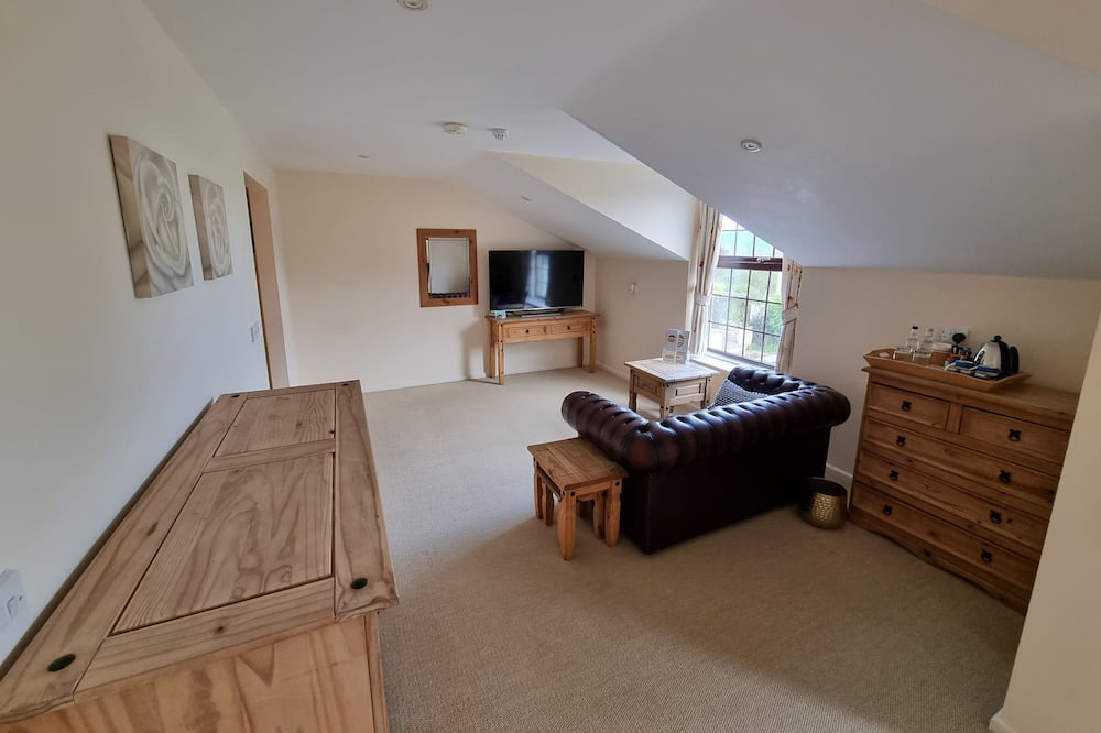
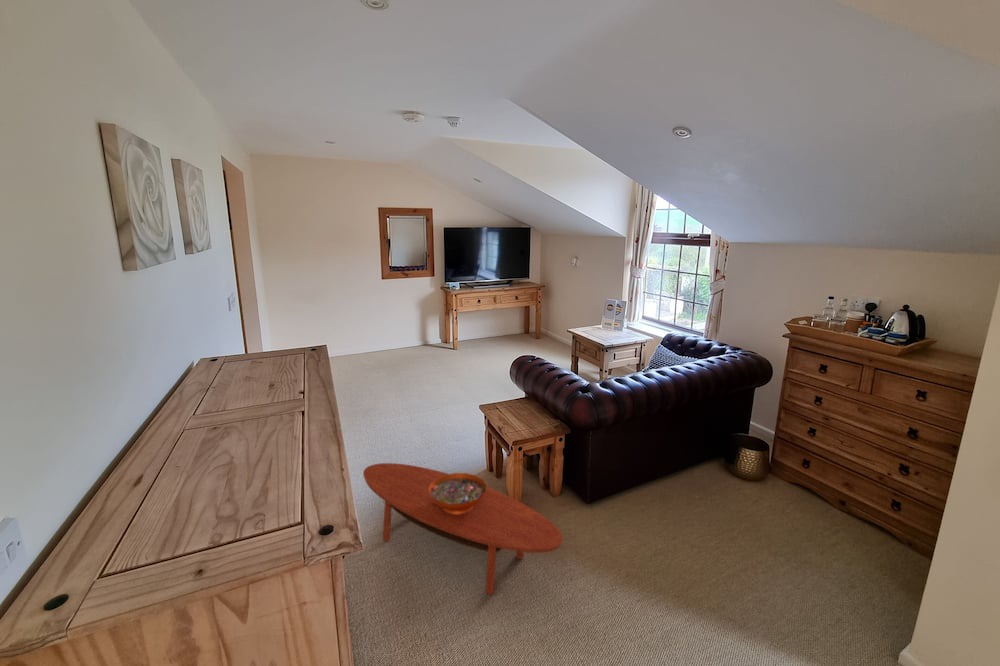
+ coffee table [362,462,564,596]
+ decorative bowl [429,472,487,514]
